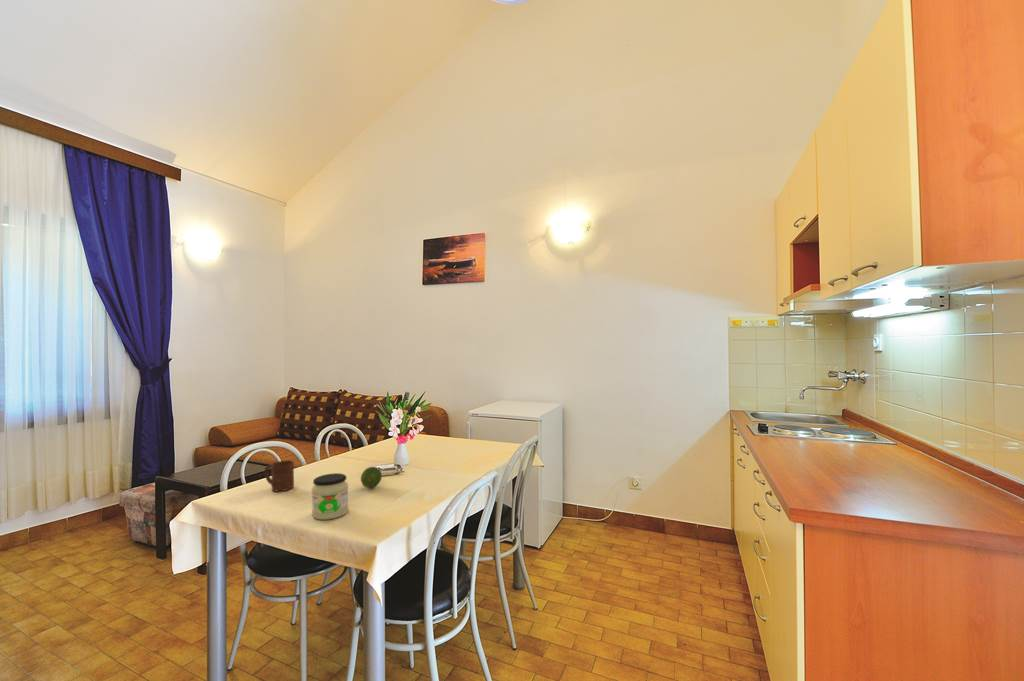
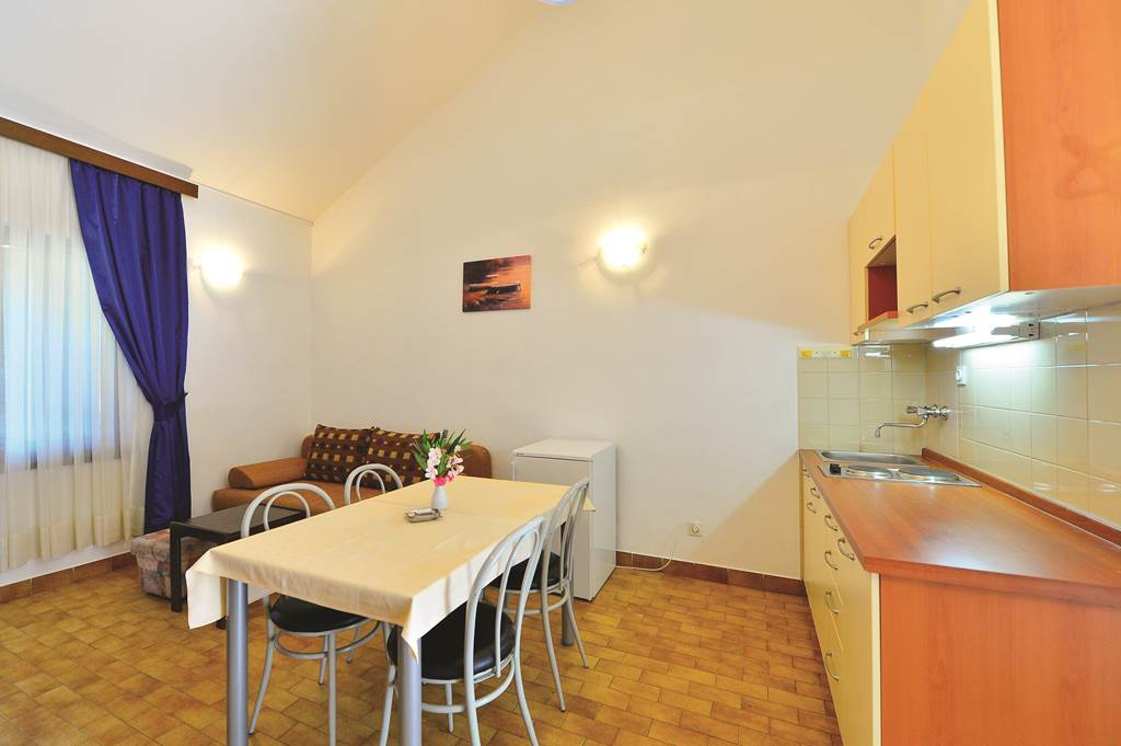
- jar [311,472,349,521]
- cup [264,459,295,492]
- fruit [360,466,383,489]
